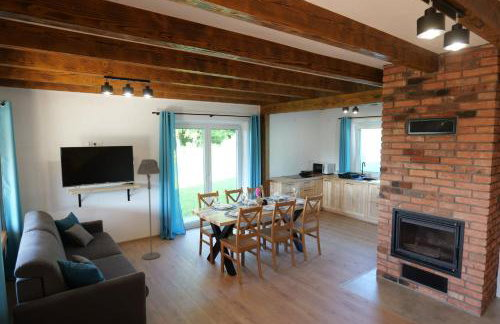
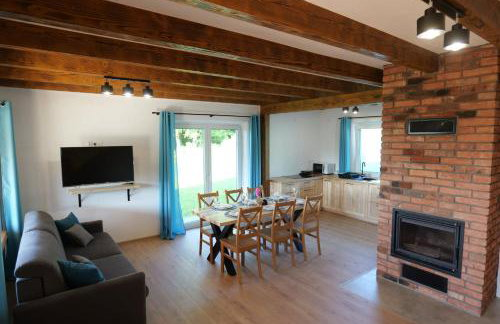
- floor lamp [136,158,161,260]
